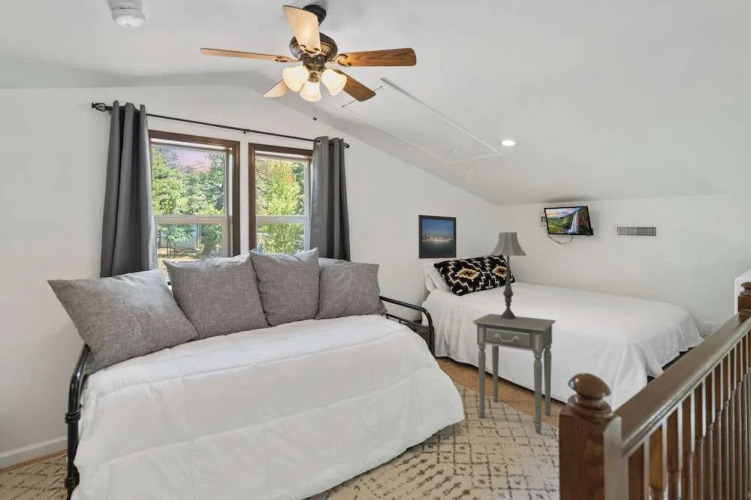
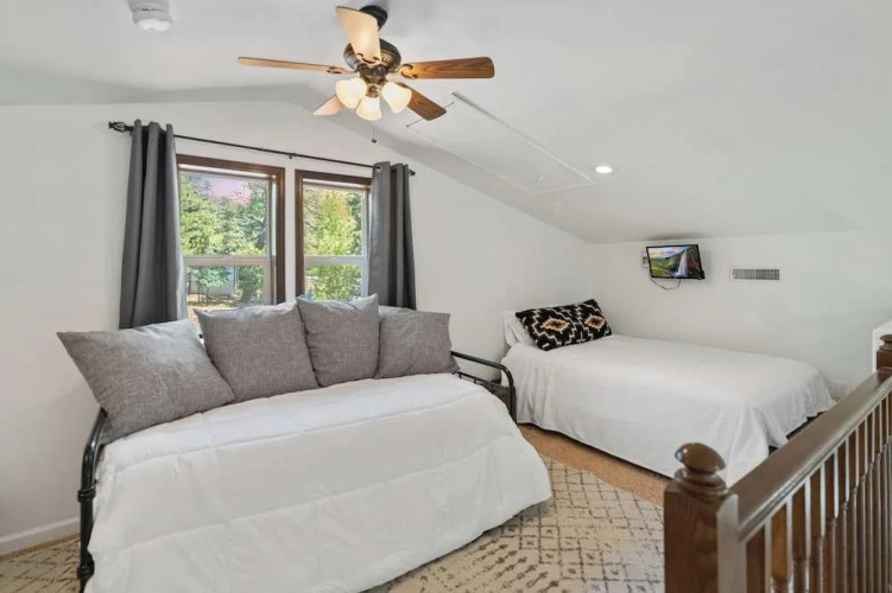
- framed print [417,214,457,260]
- table lamp [490,231,527,320]
- side table [472,313,557,434]
